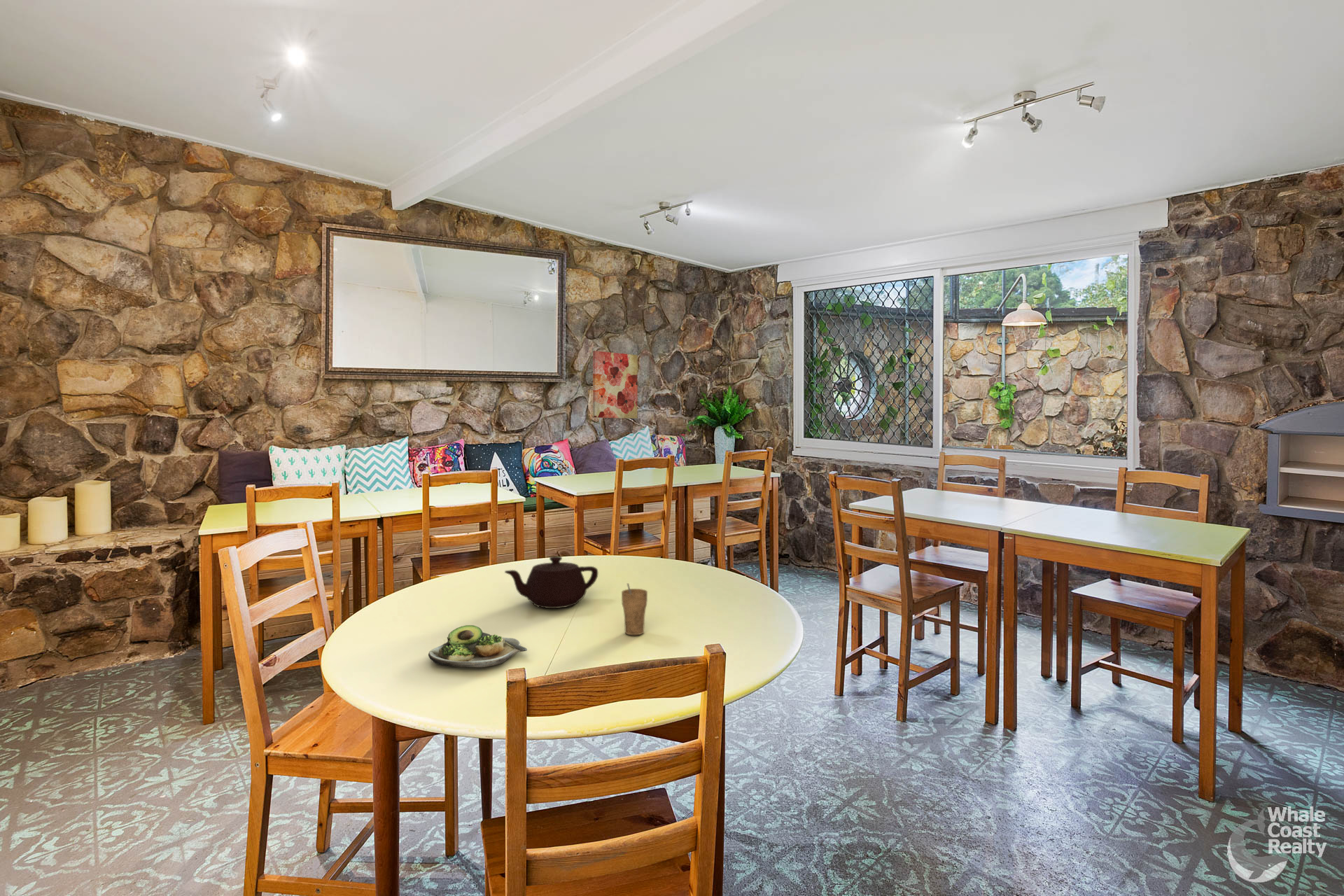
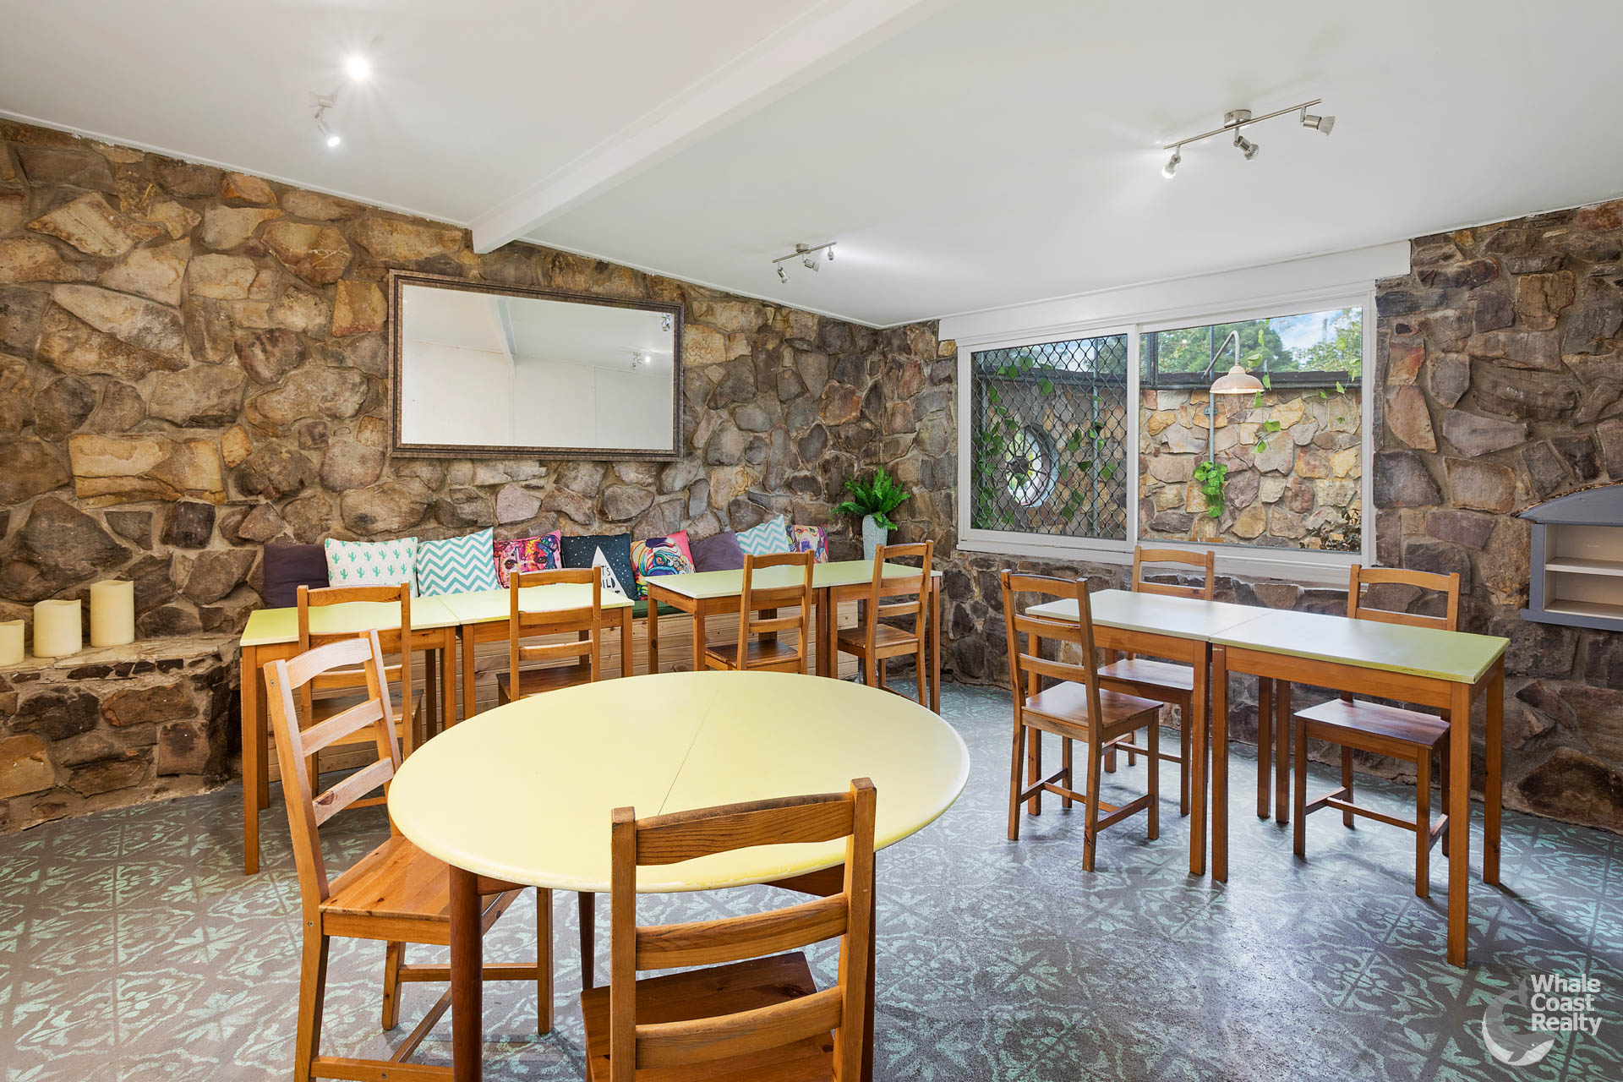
- salad plate [428,624,528,668]
- teapot [504,556,598,609]
- cup [621,582,648,636]
- wall art [592,350,638,419]
